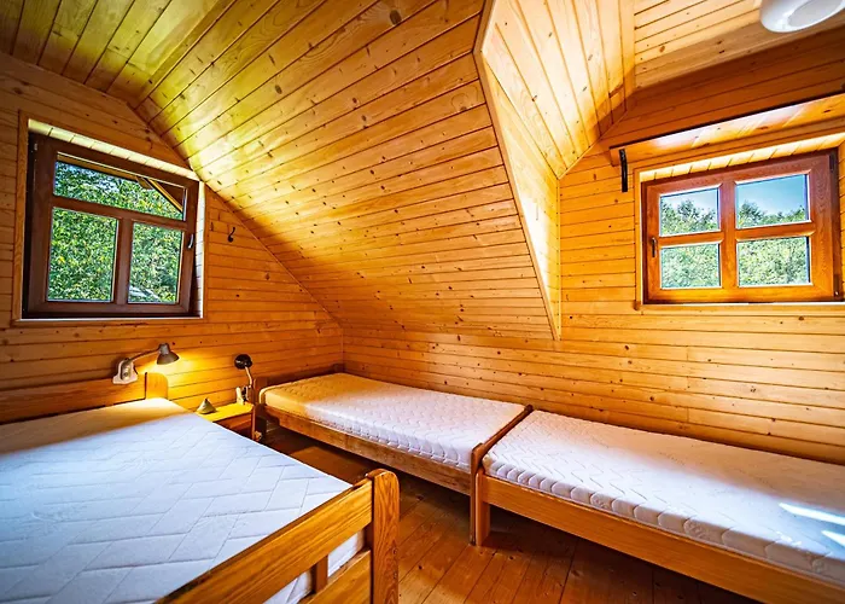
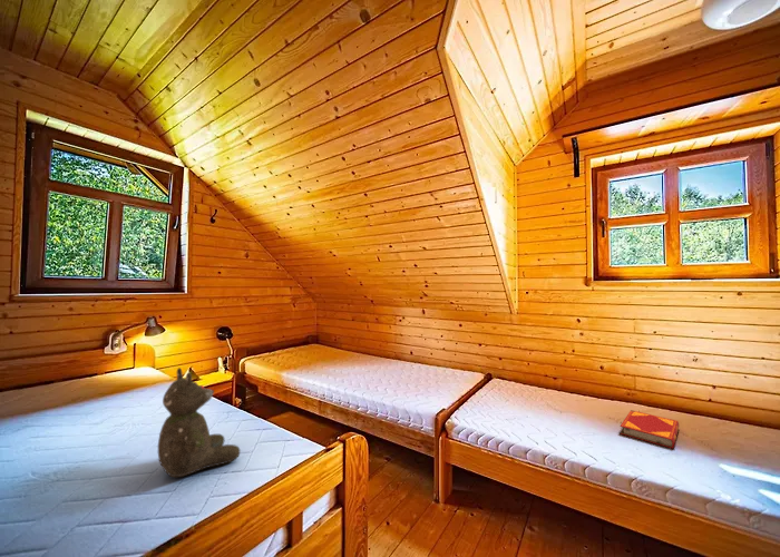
+ teddy bear [157,367,242,478]
+ hardback book [620,409,680,449]
